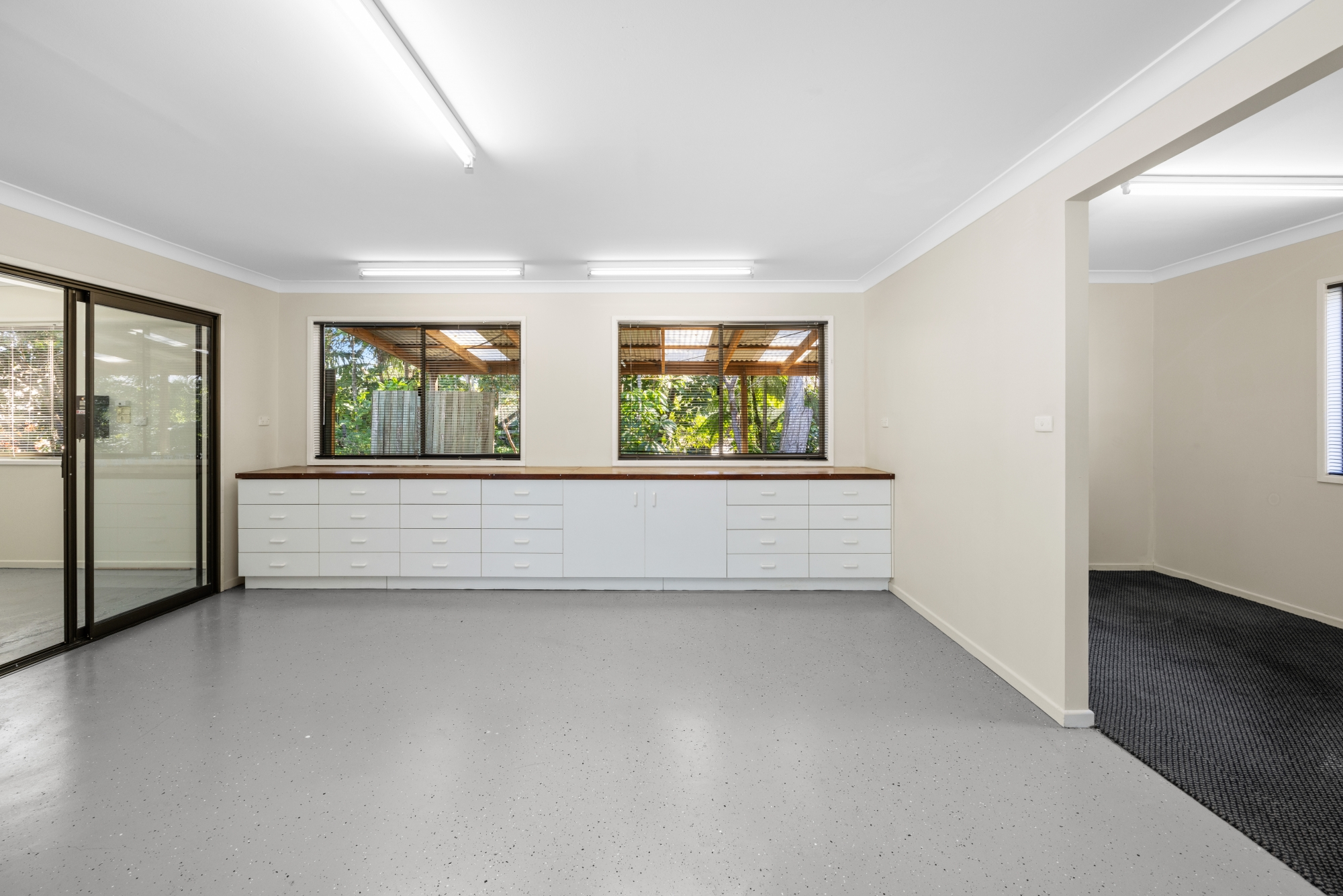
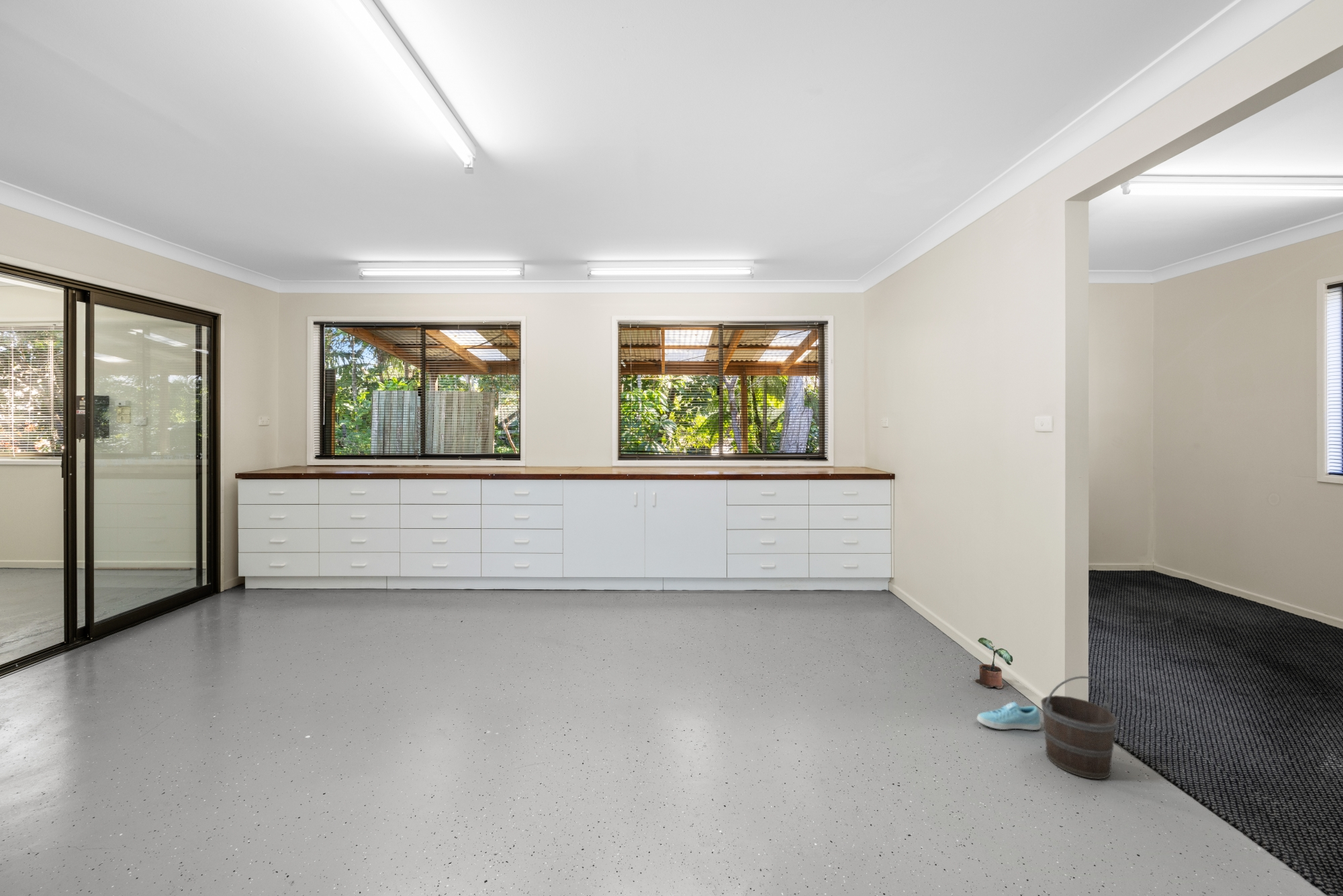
+ bucket [1040,675,1118,780]
+ sneaker [976,701,1041,731]
+ potted plant [972,637,1013,689]
